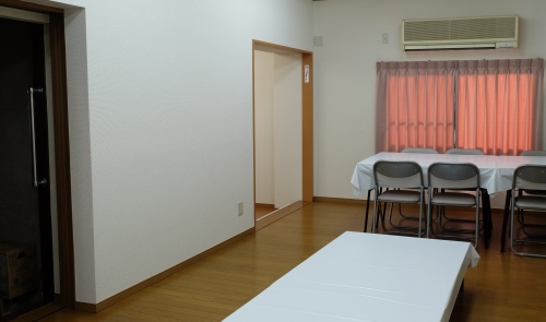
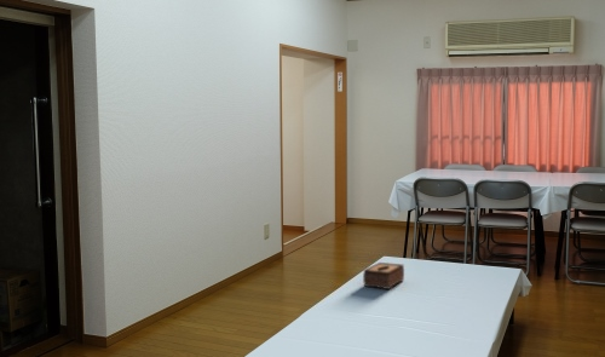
+ tissue box [362,261,405,290]
